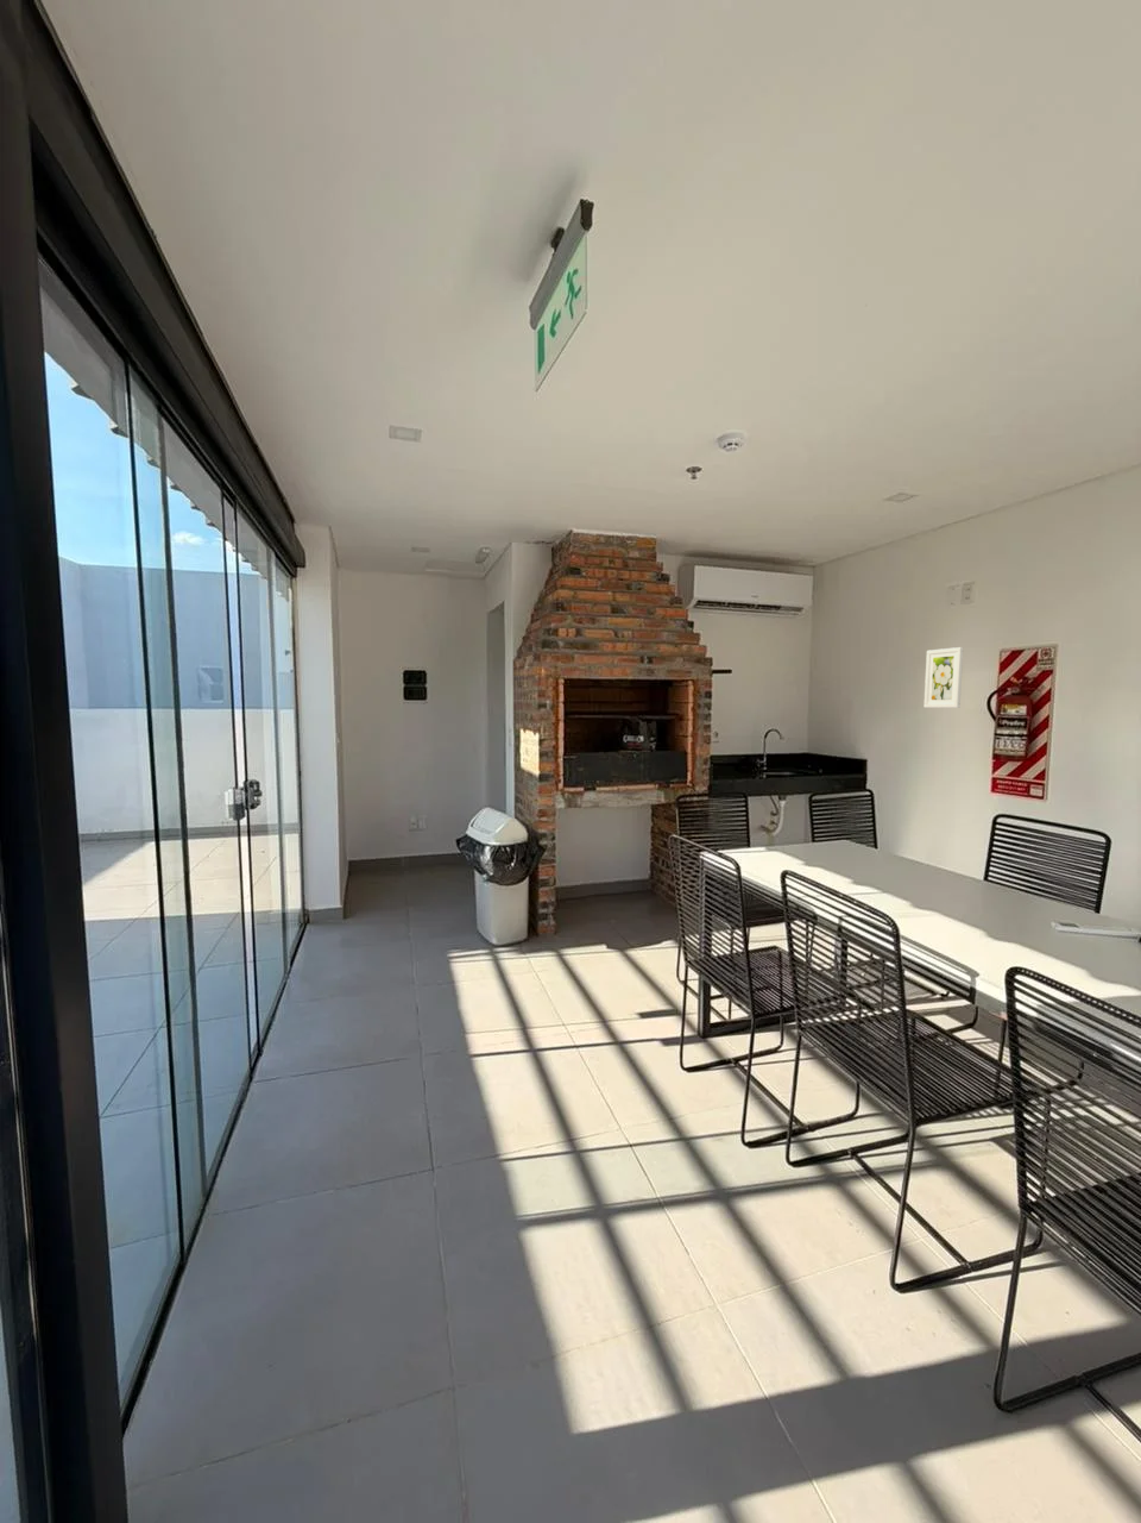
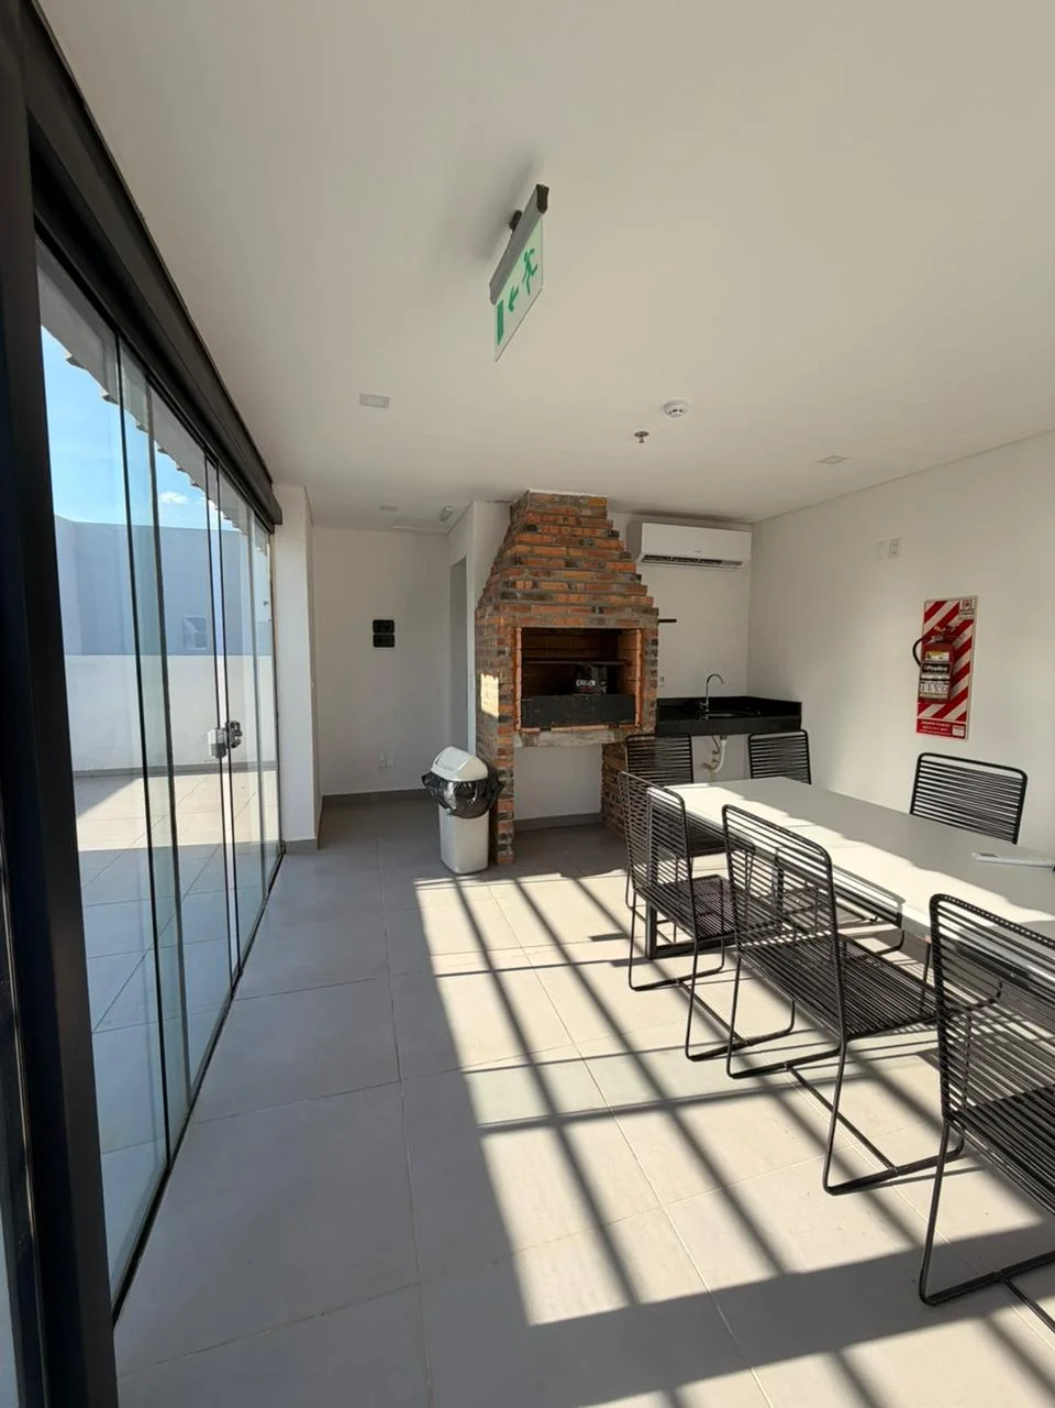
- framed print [924,646,964,709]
